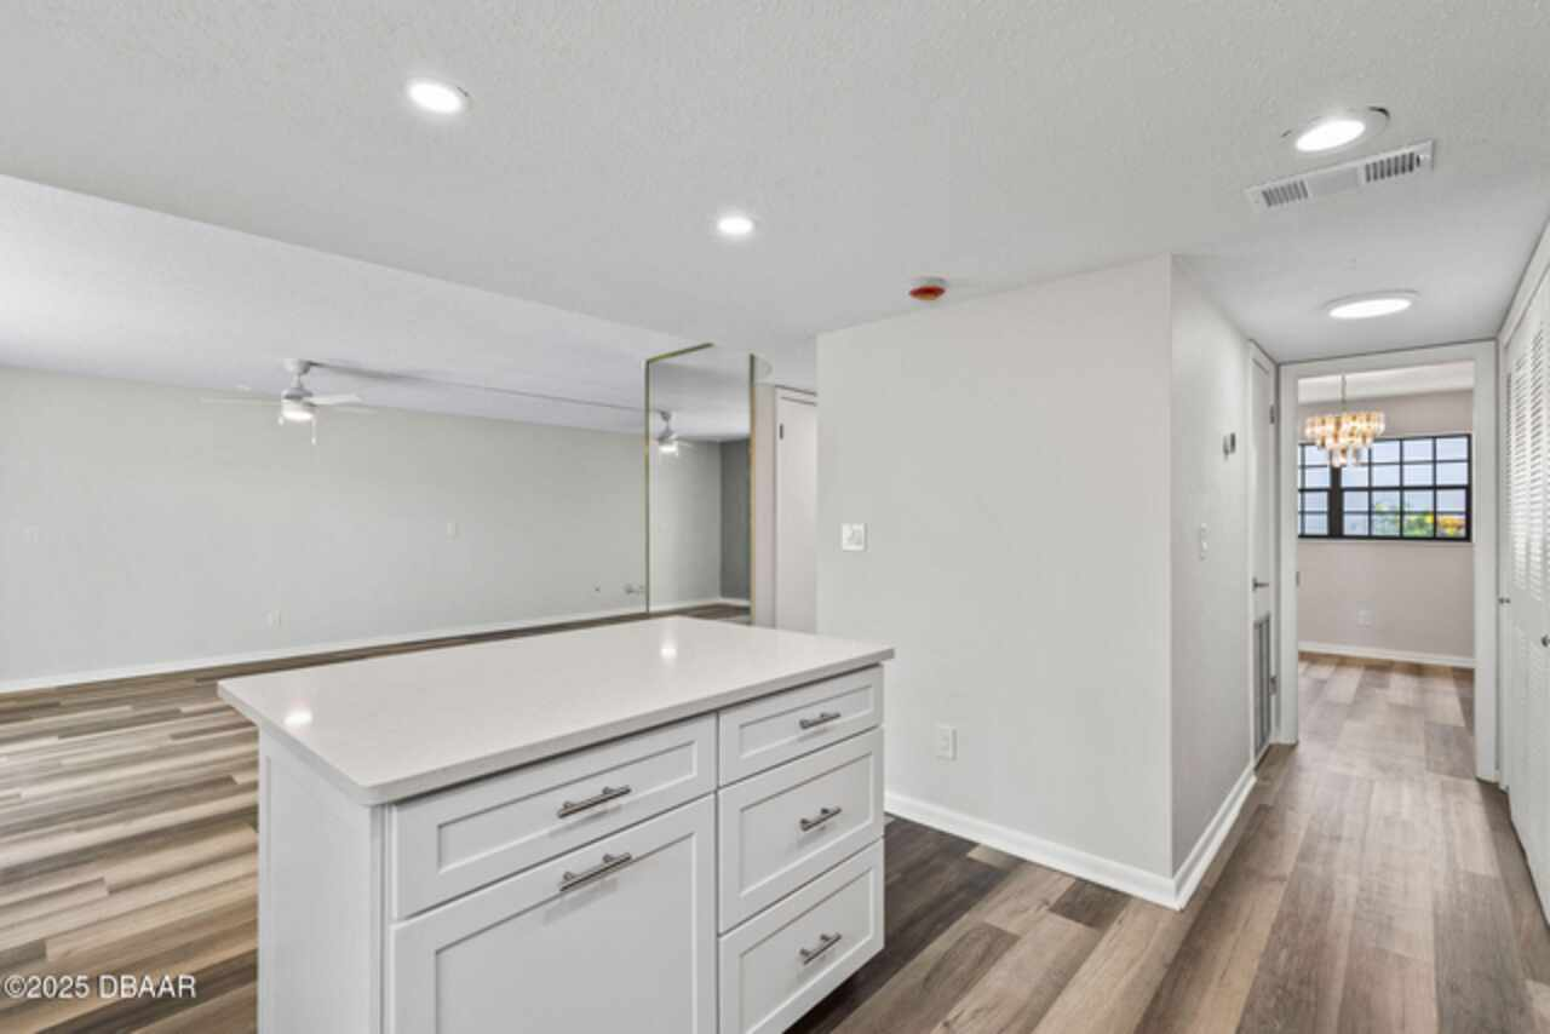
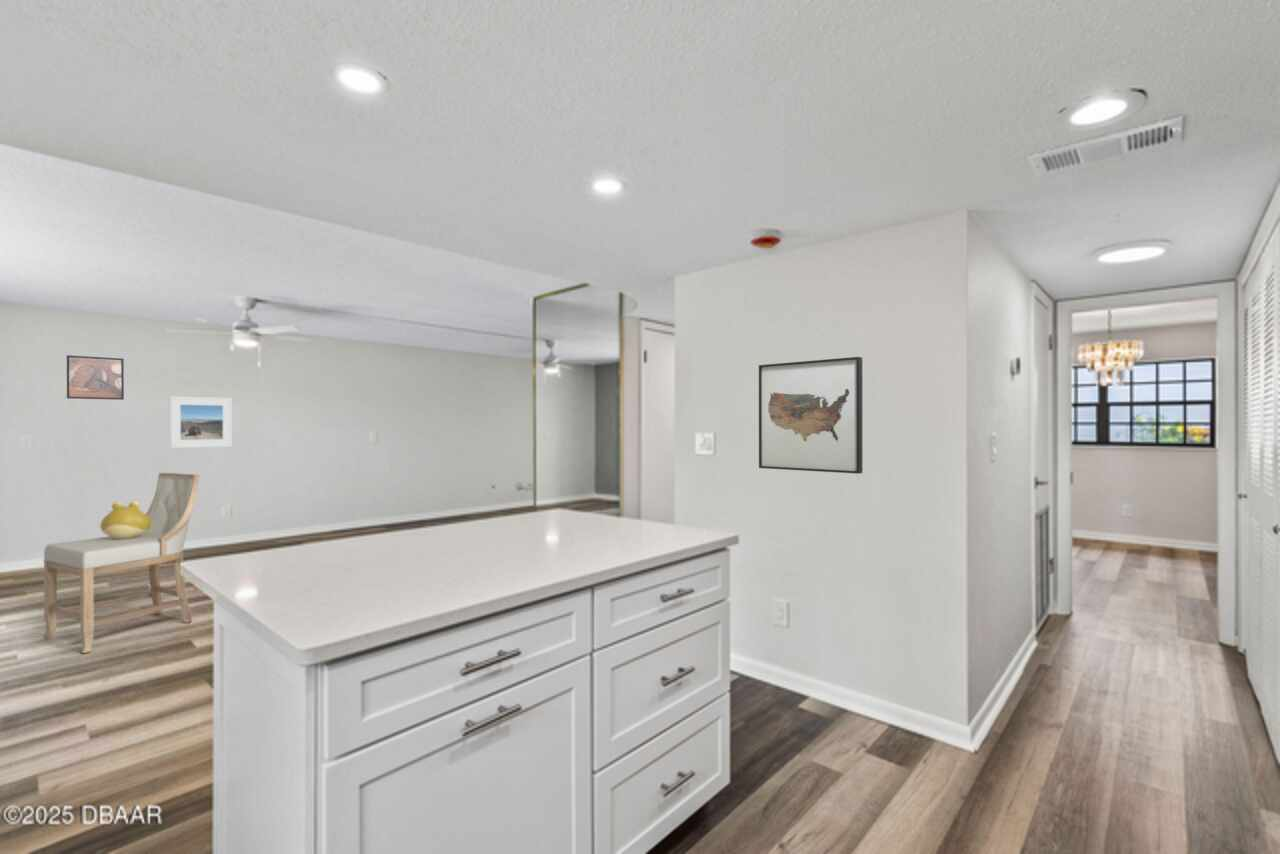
+ wall art [758,356,863,475]
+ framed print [66,354,125,401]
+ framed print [169,395,233,449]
+ plush toy [99,500,151,539]
+ bar stool [42,472,200,654]
